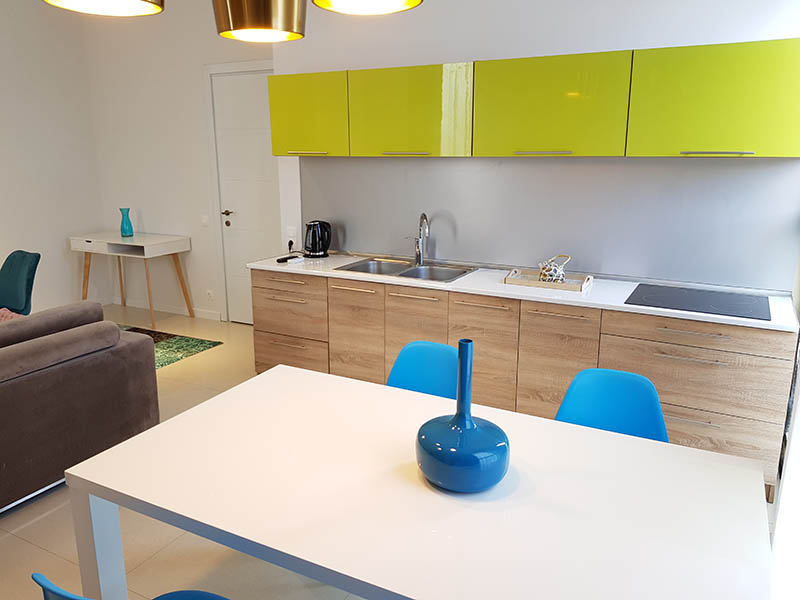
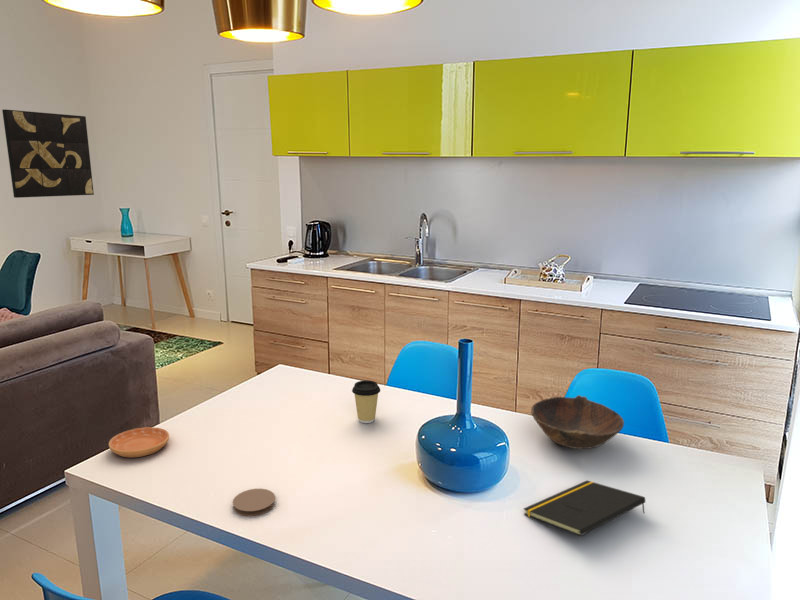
+ saucer [108,426,170,459]
+ wall art [1,108,95,199]
+ coffee cup [351,379,381,424]
+ coaster [232,488,276,517]
+ bowl [530,394,625,450]
+ notepad [523,480,646,537]
